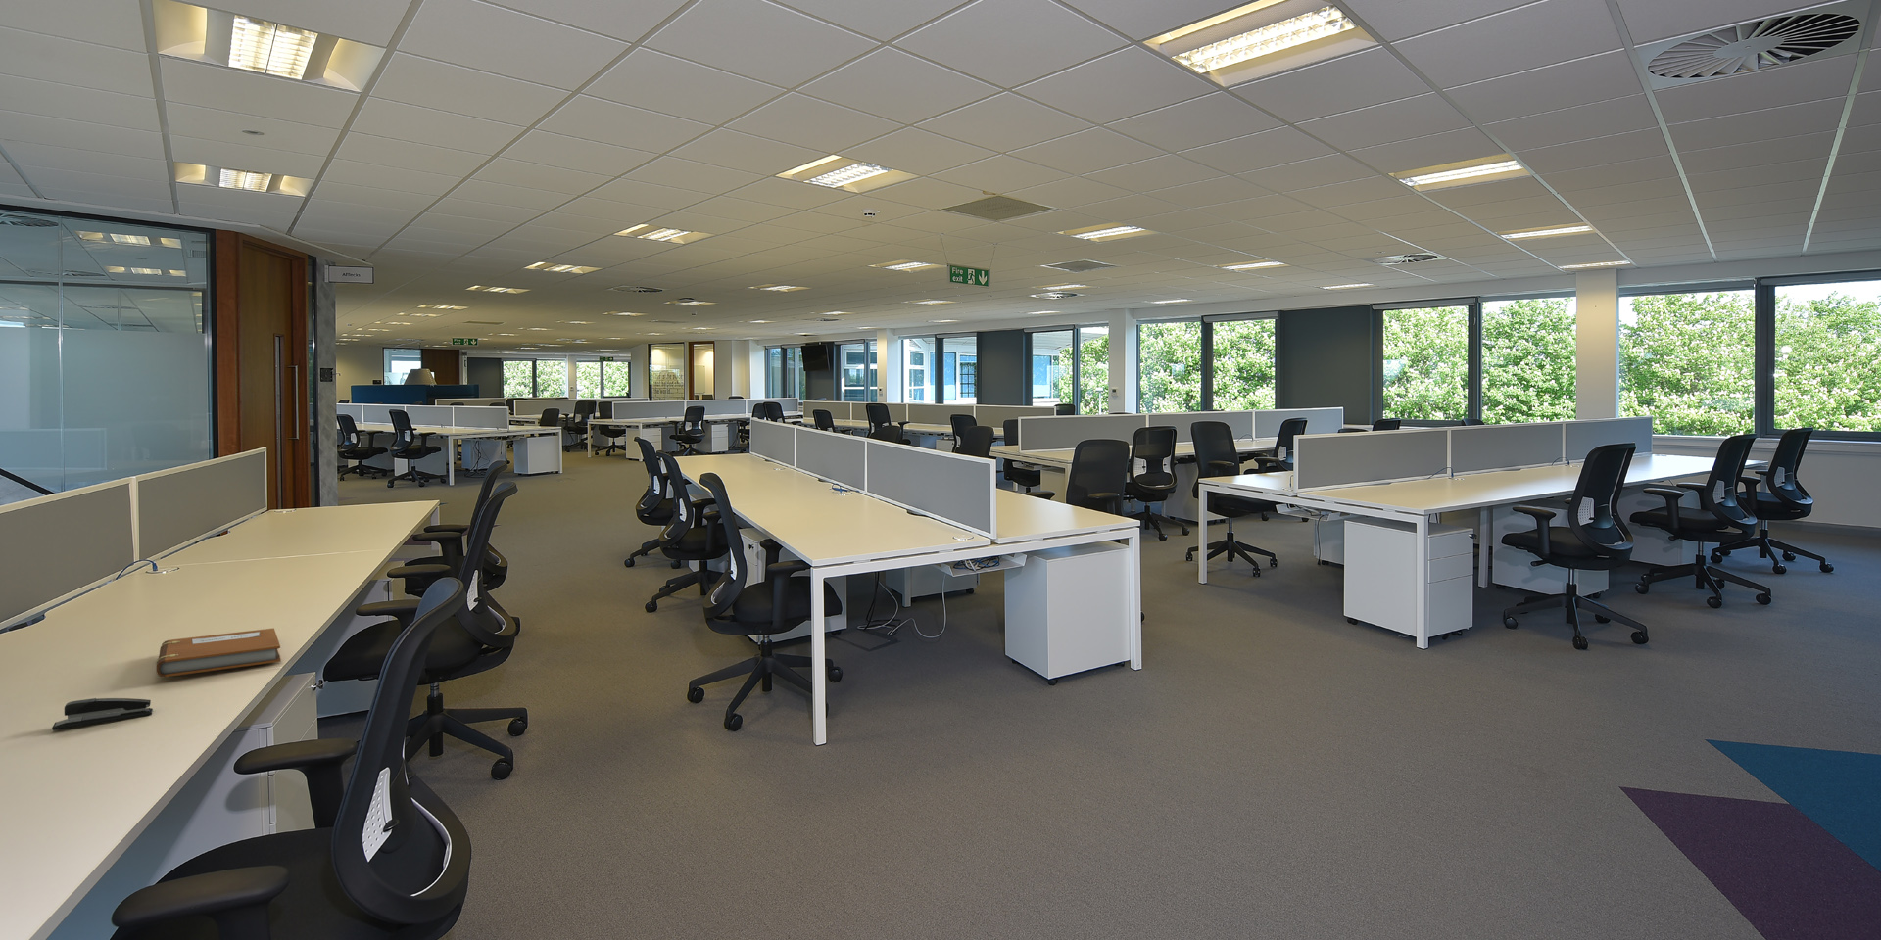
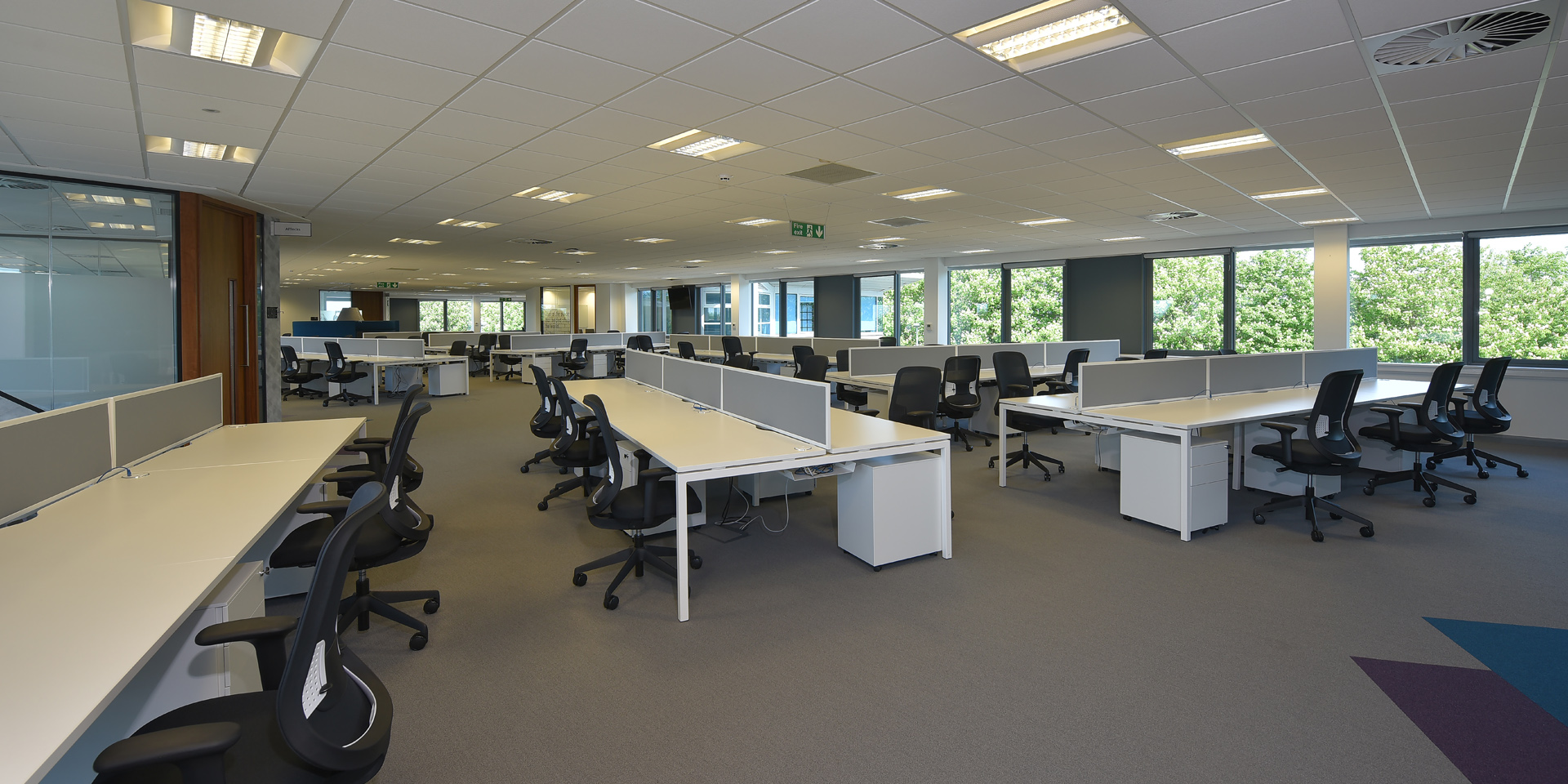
- stapler [50,697,154,731]
- notebook [156,627,281,677]
